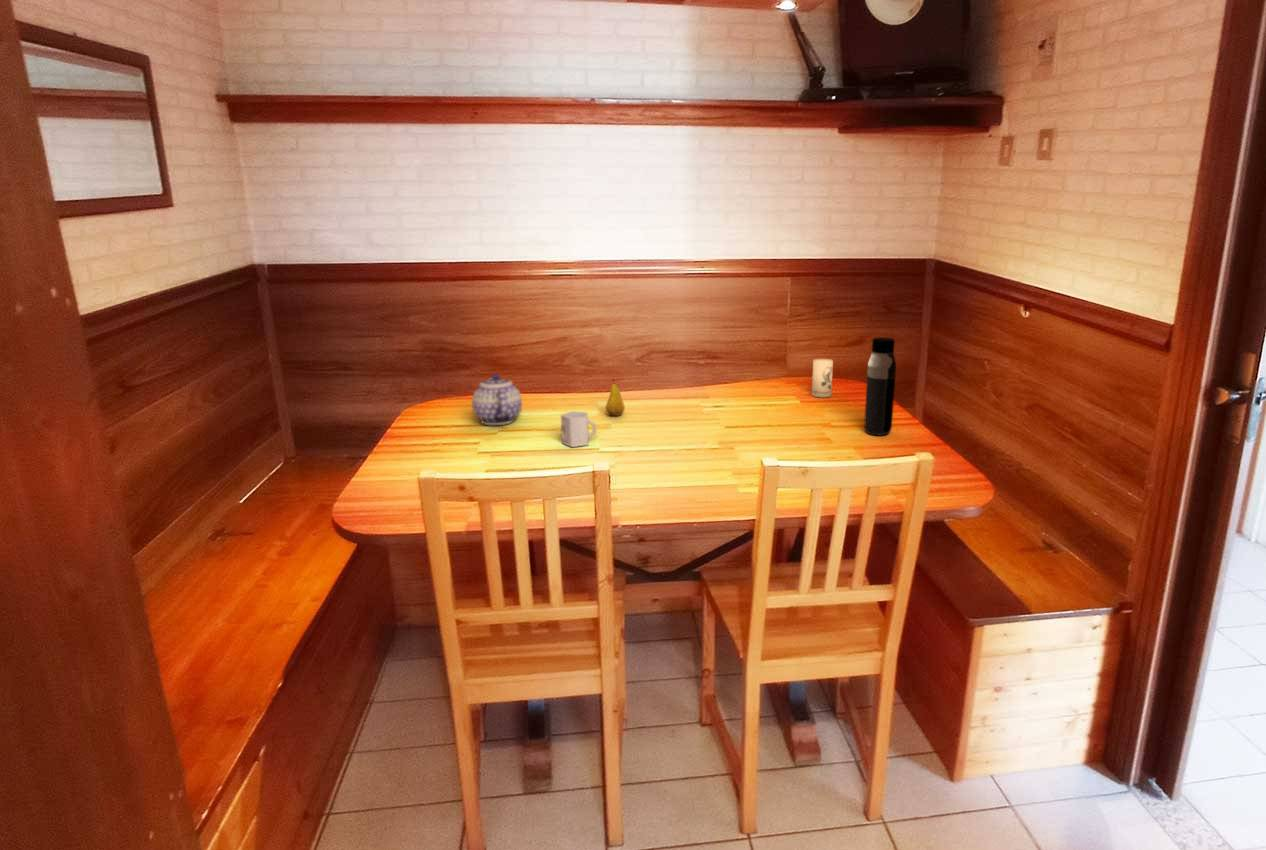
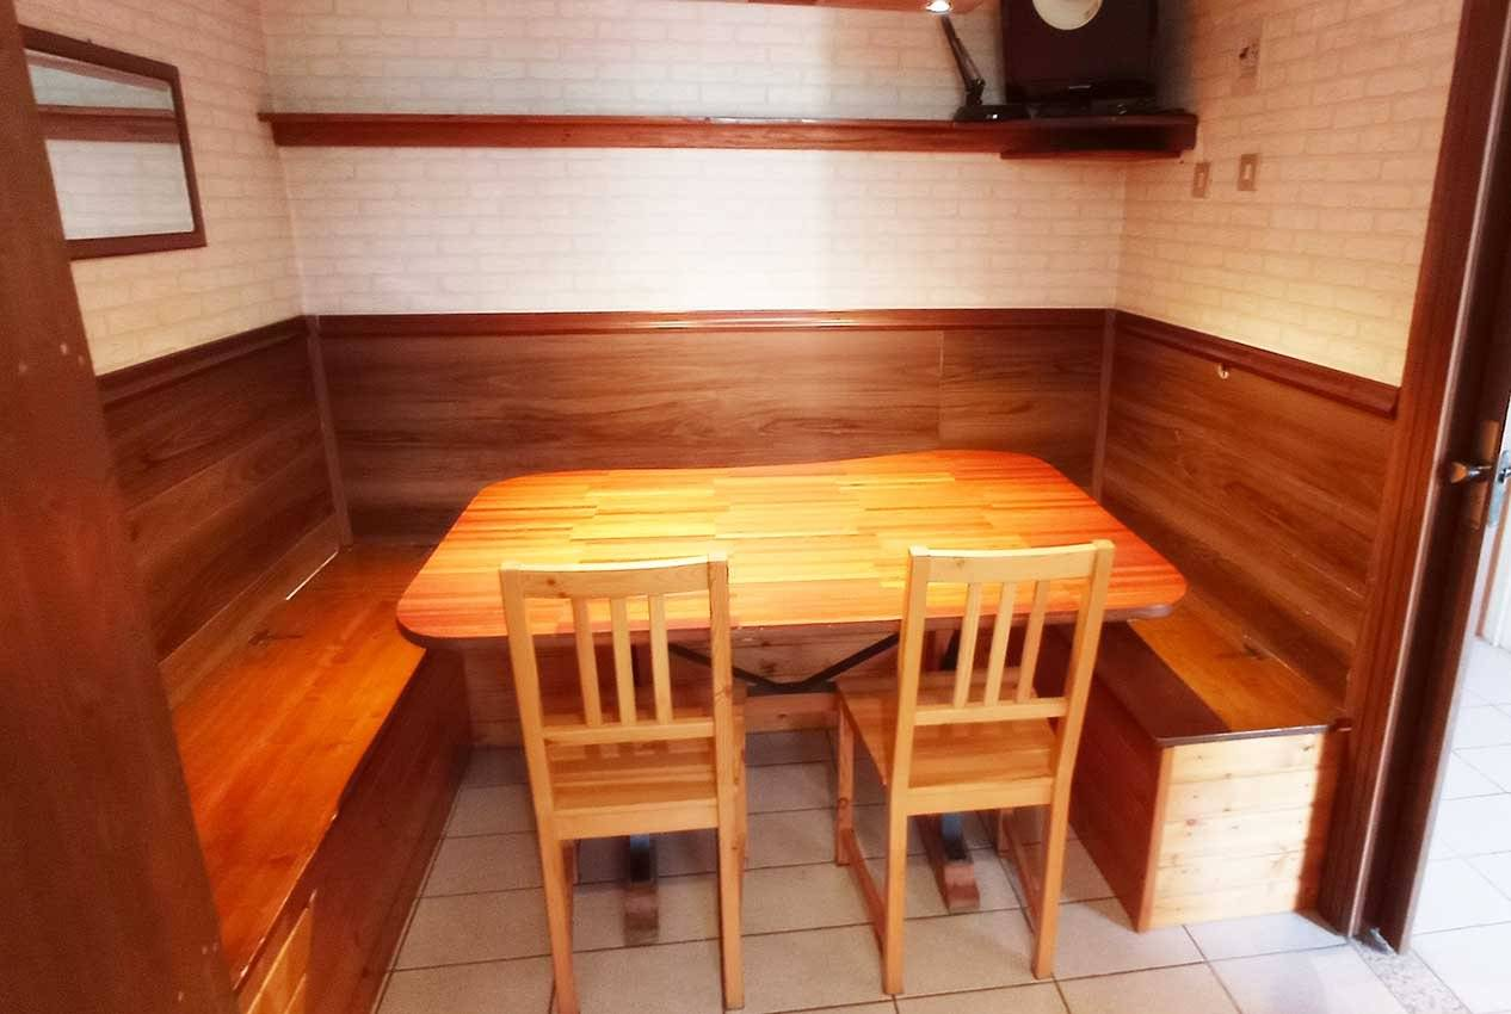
- cup [560,410,598,448]
- fruit [605,377,626,417]
- water bottle [863,336,897,437]
- candle [811,358,834,398]
- teapot [471,373,523,426]
